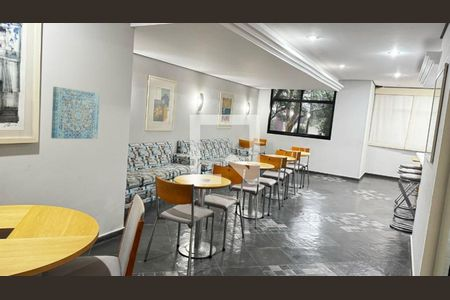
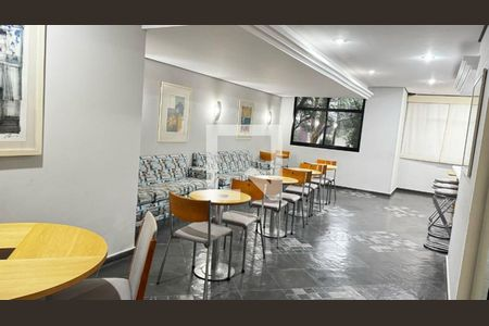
- wall art [50,86,101,140]
